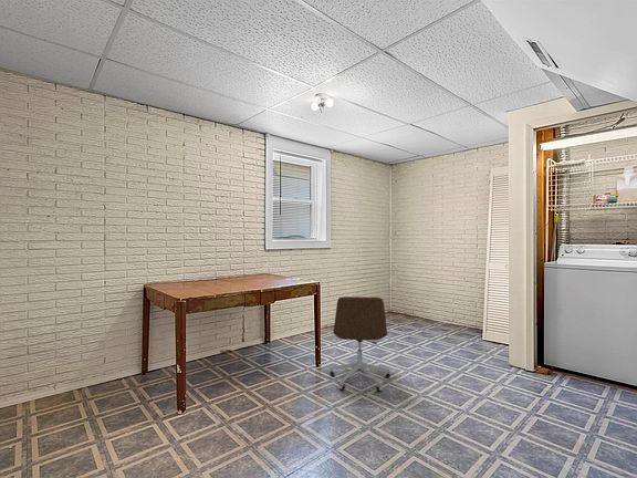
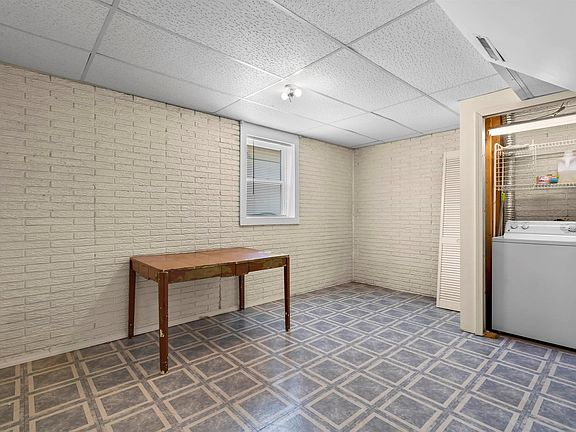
- office chair [328,295,391,393]
